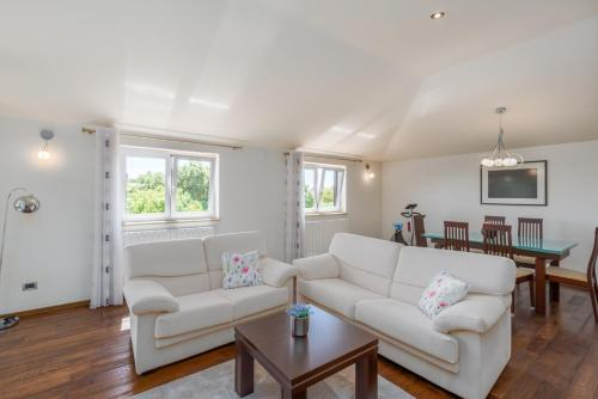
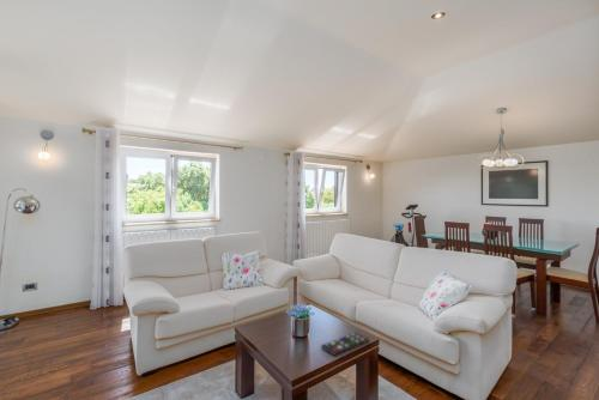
+ remote control [320,332,370,357]
